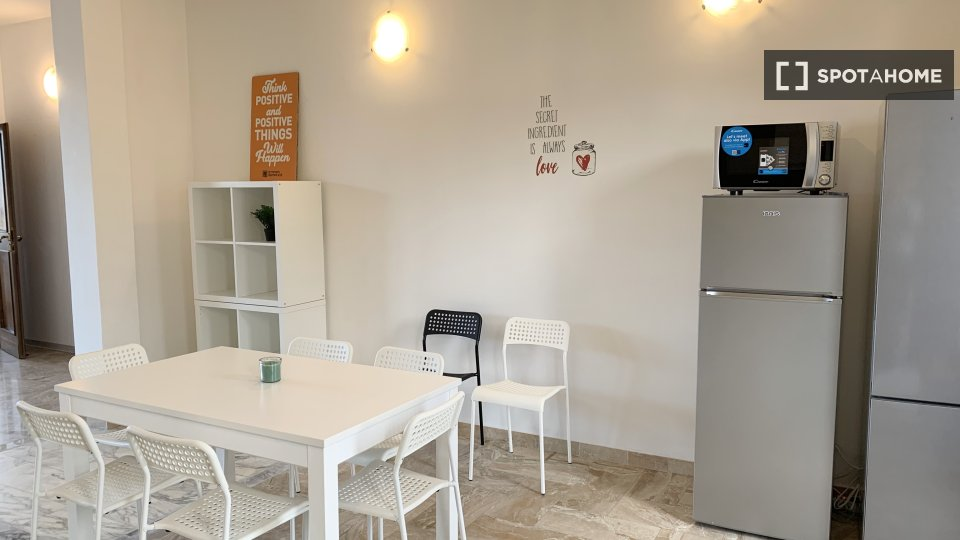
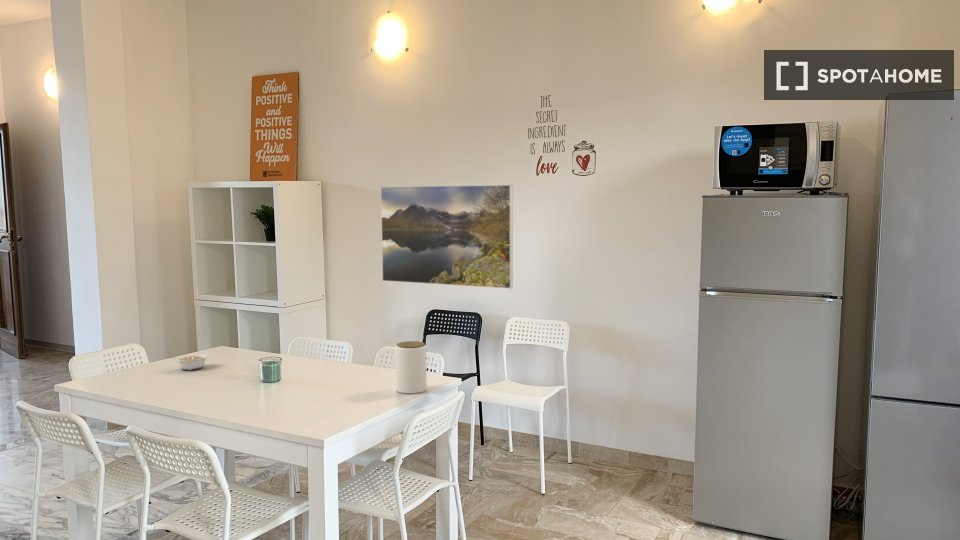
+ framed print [380,184,514,290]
+ legume [169,353,209,371]
+ jar [395,340,428,394]
